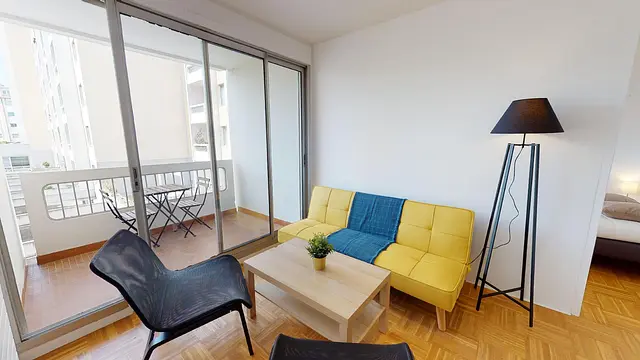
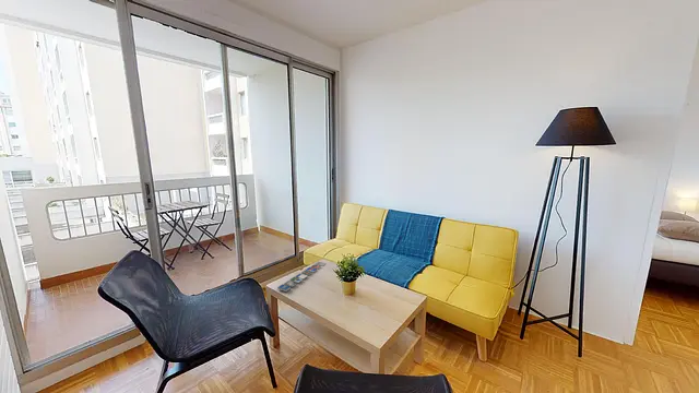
+ book [276,261,327,293]
